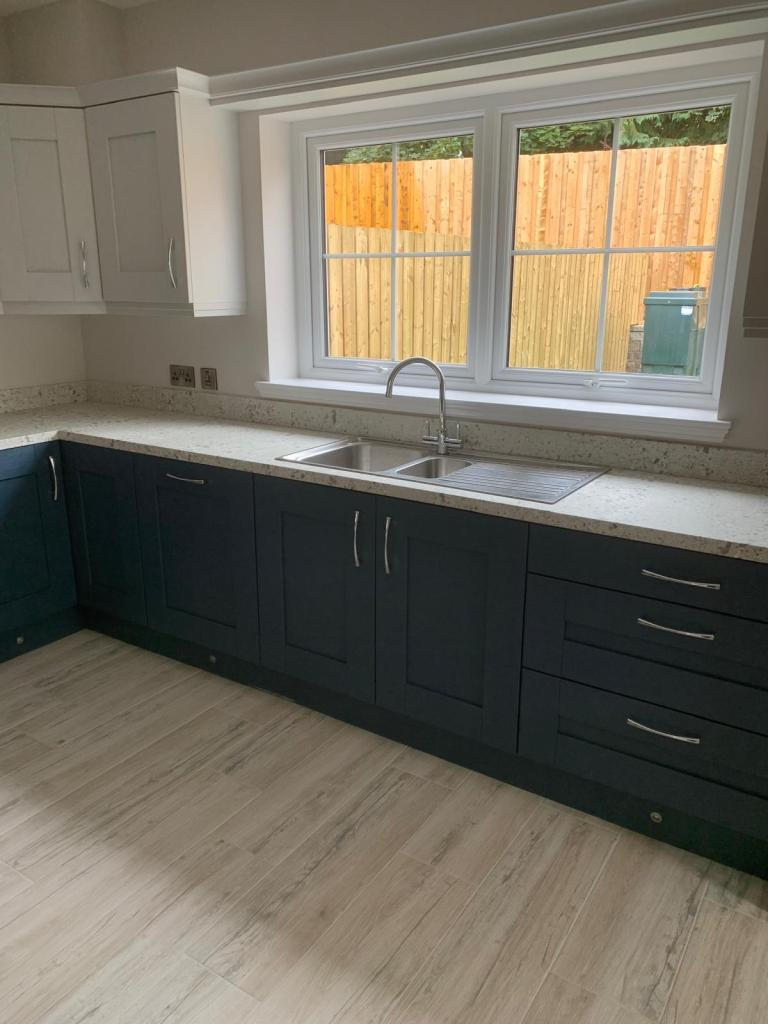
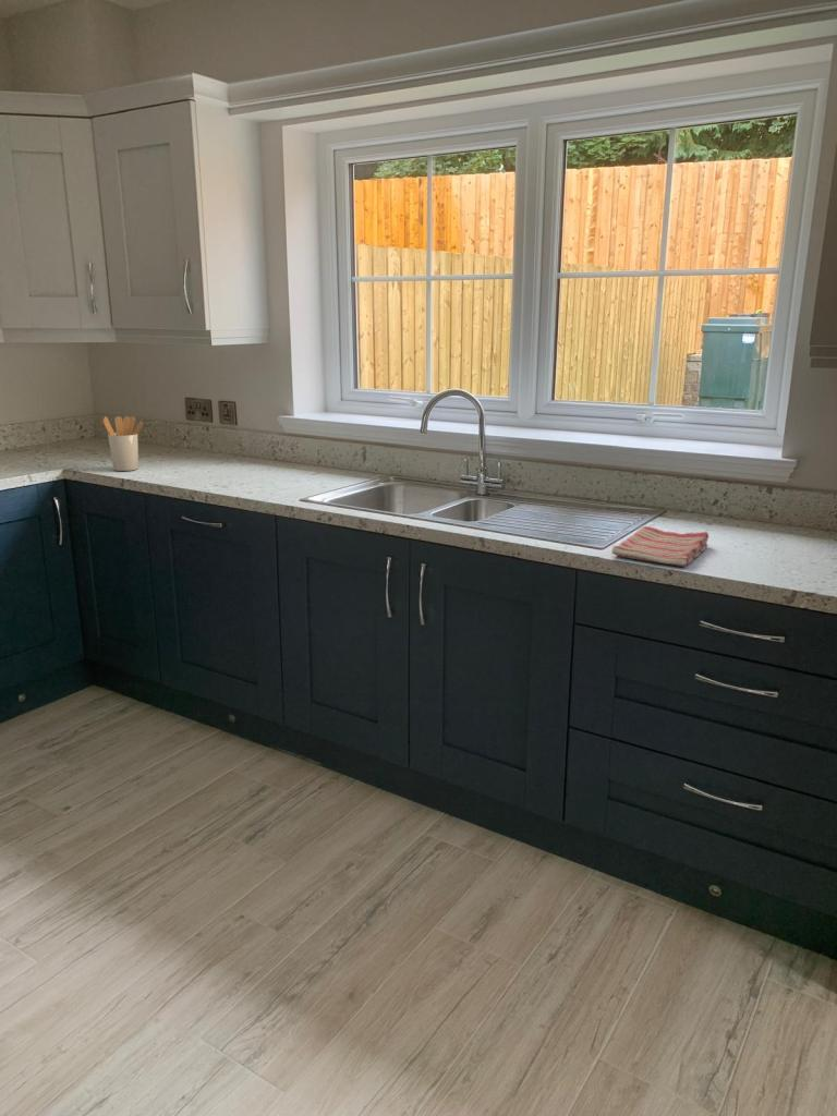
+ dish towel [611,525,709,568]
+ utensil holder [102,415,144,472]
